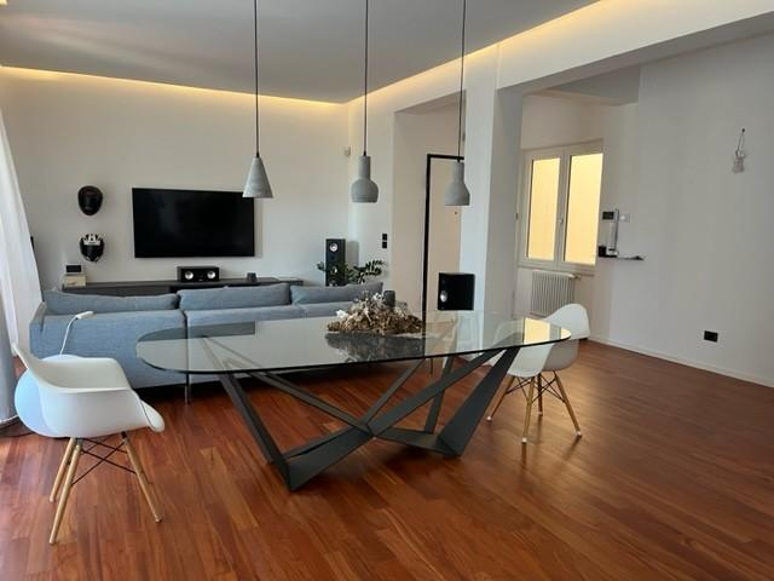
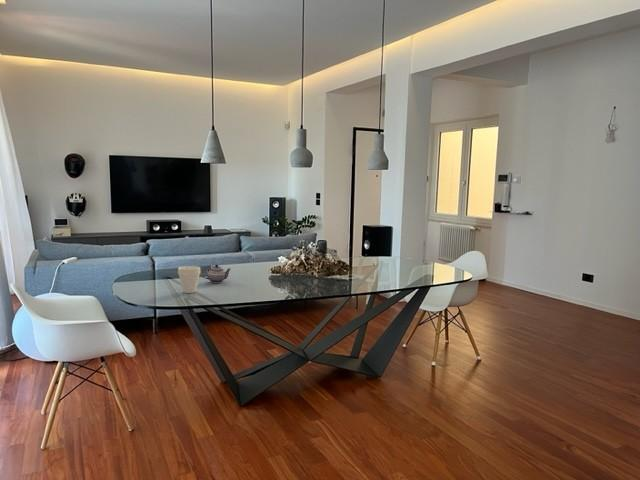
+ teapot [201,264,232,284]
+ cup [177,265,201,294]
